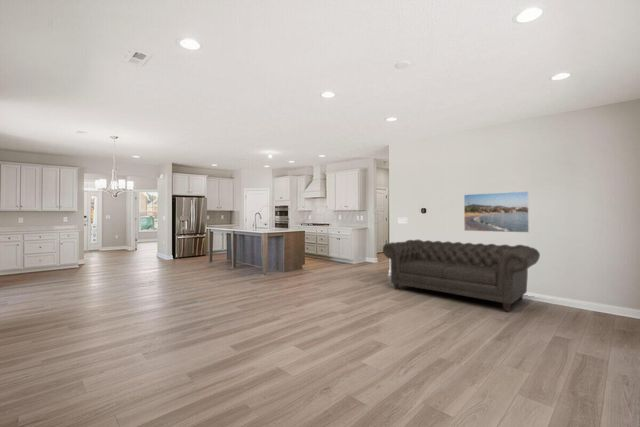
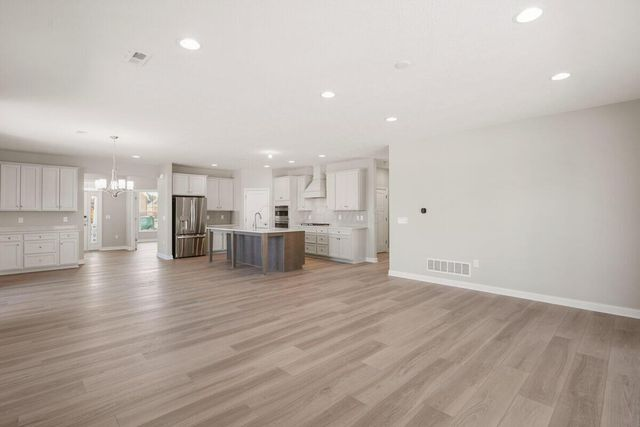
- sofa [382,239,541,312]
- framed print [463,190,530,234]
